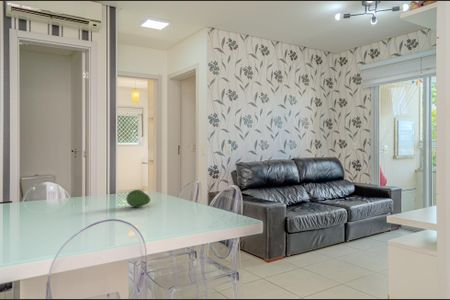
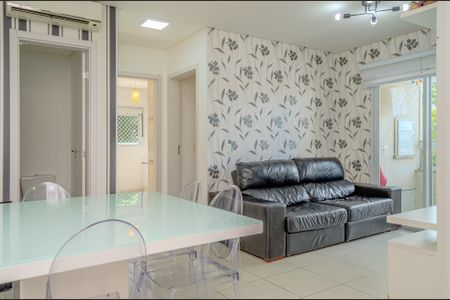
- fruit [125,189,151,208]
